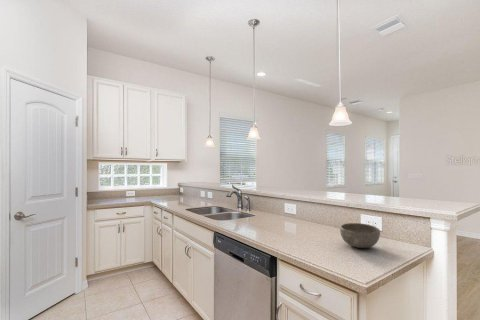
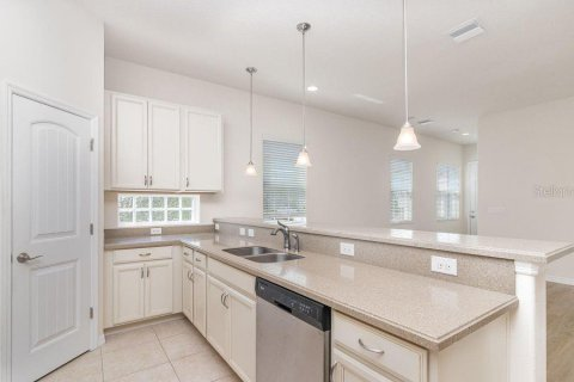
- bowl [339,222,381,249]
